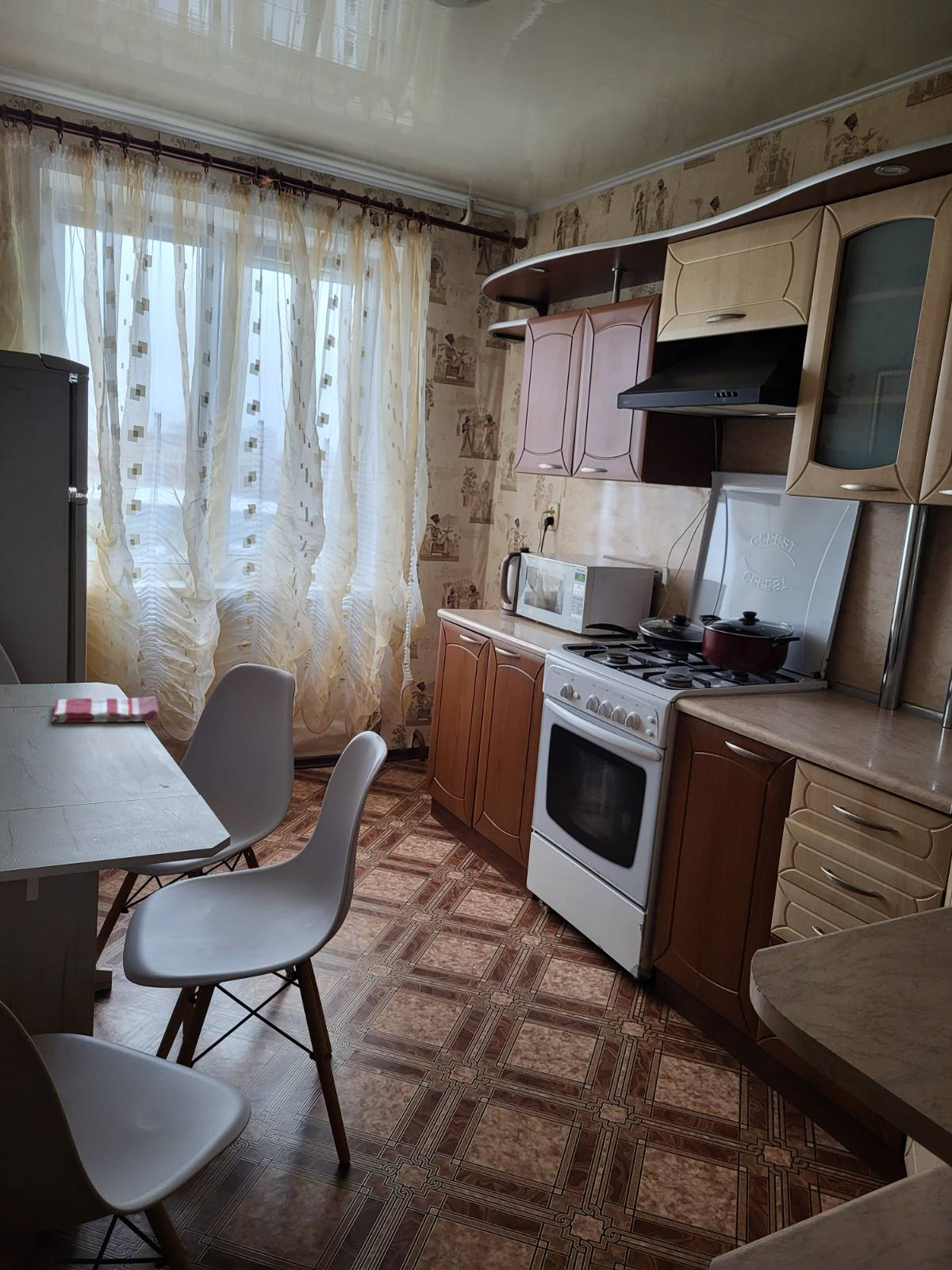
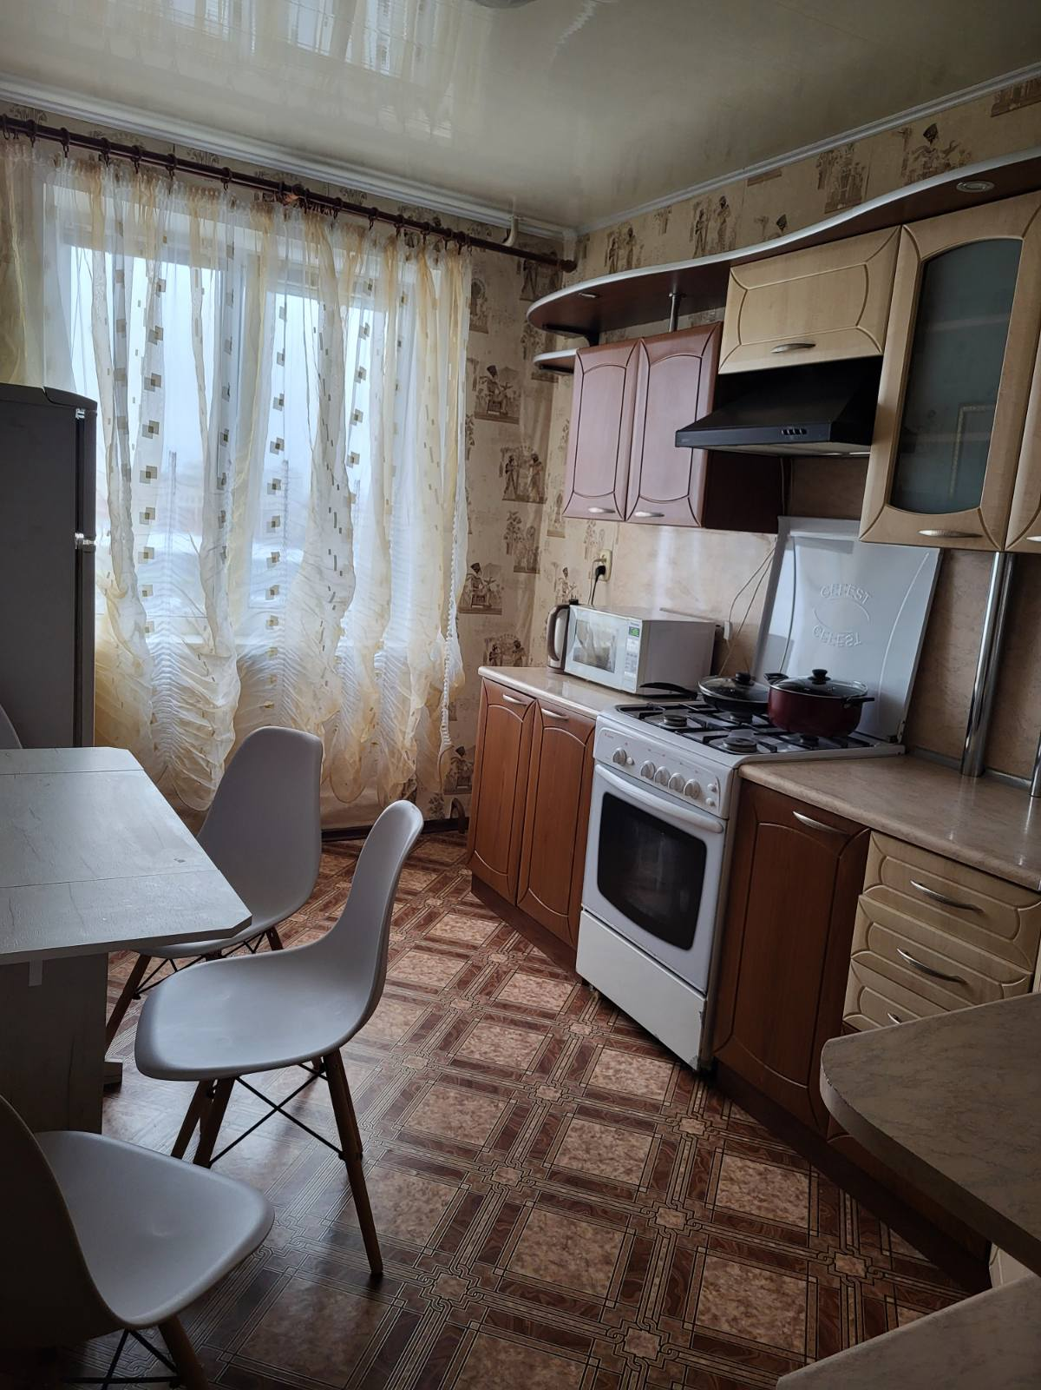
- dish towel [52,695,159,723]
